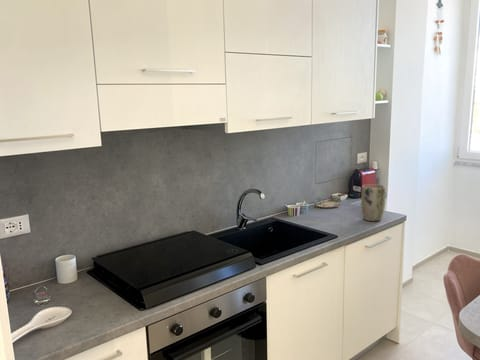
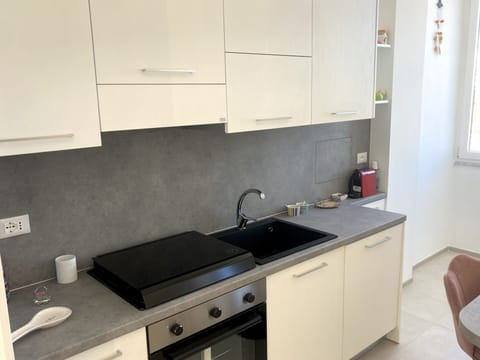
- plant pot [360,183,386,222]
